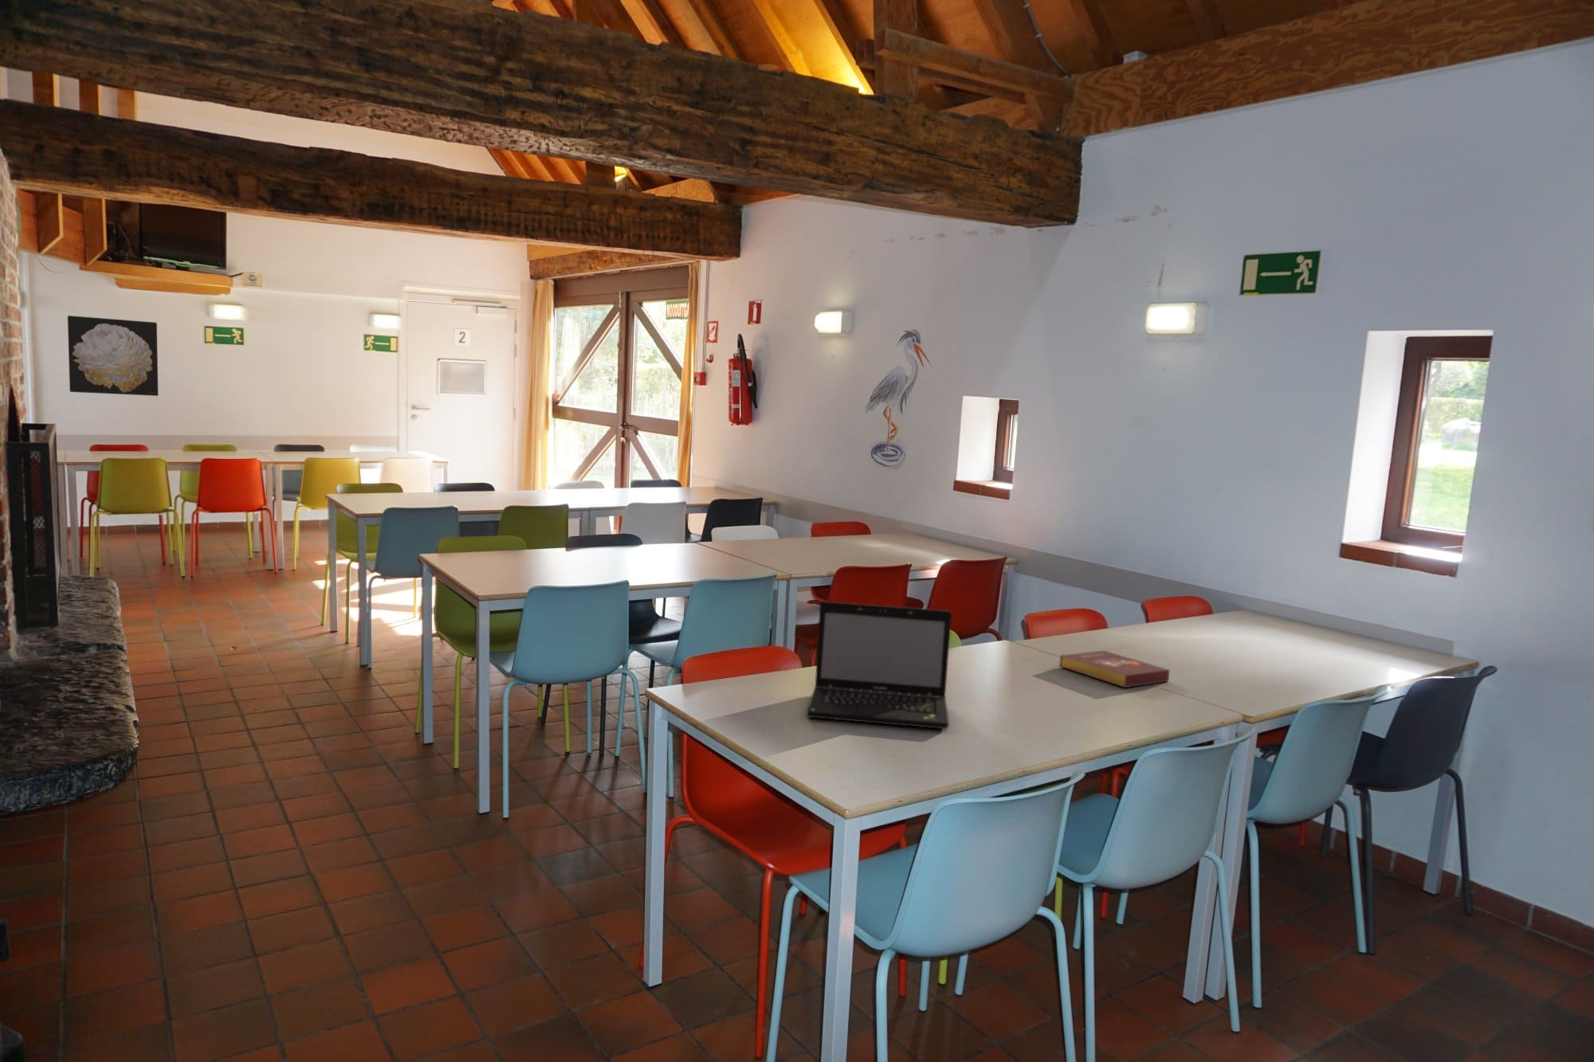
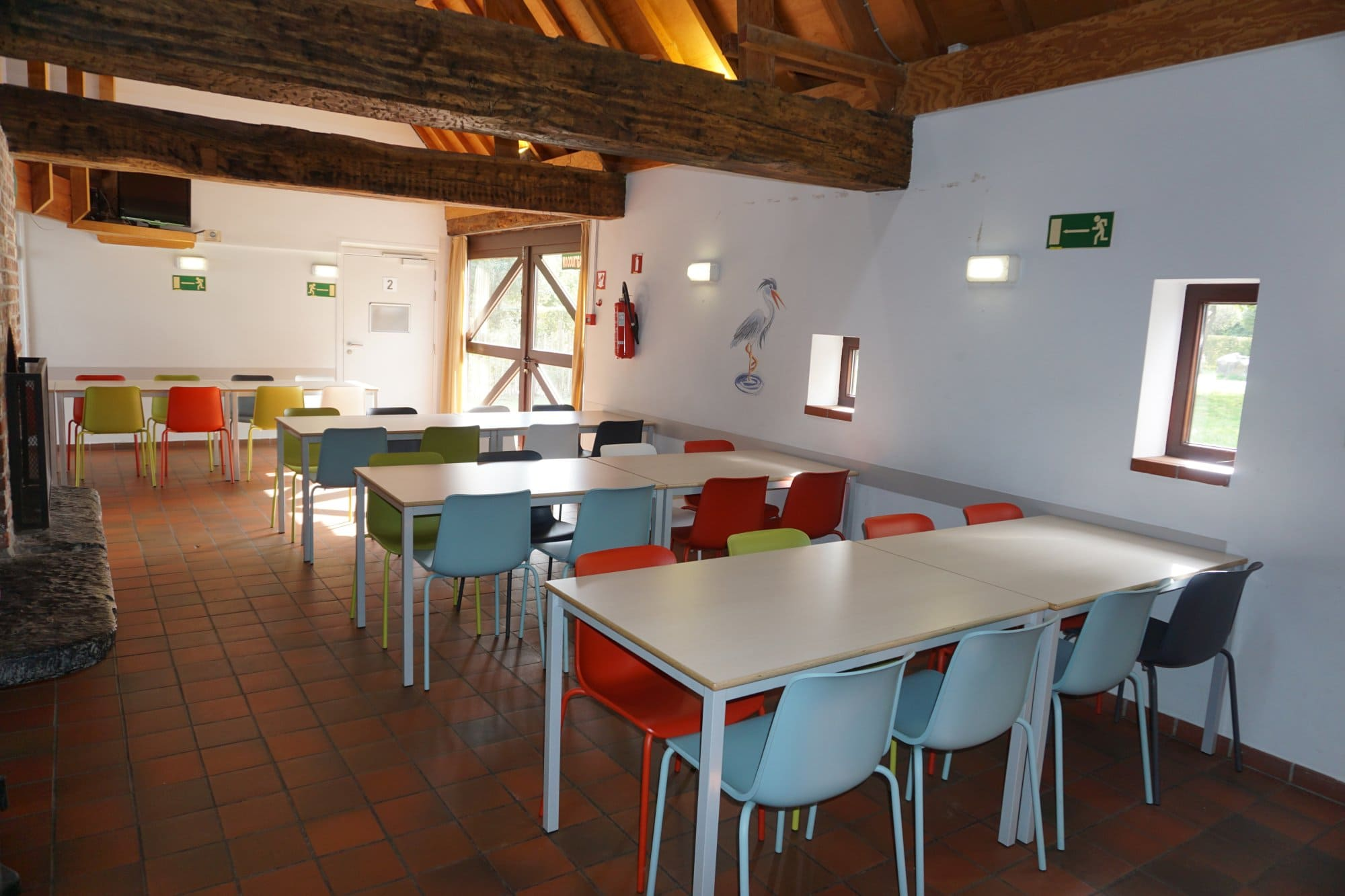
- laptop [806,601,953,730]
- book [1060,650,1171,689]
- wall art [66,315,160,397]
